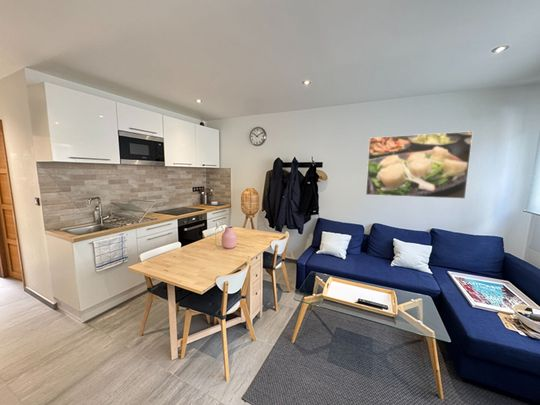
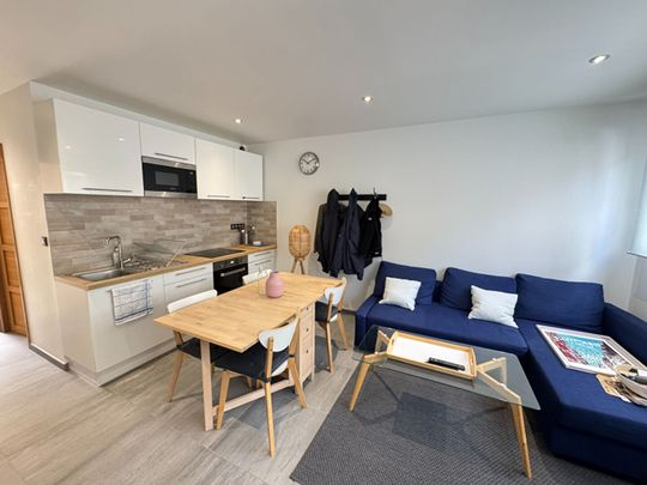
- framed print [365,130,474,200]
